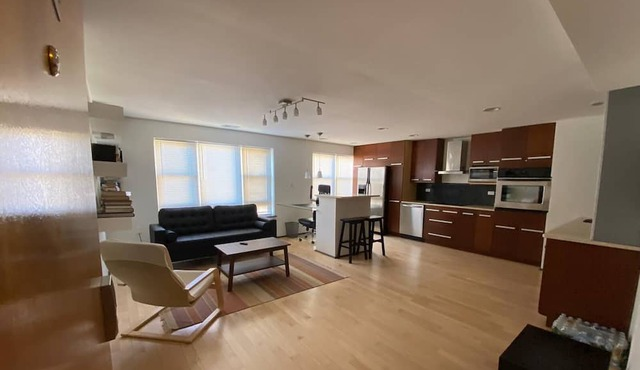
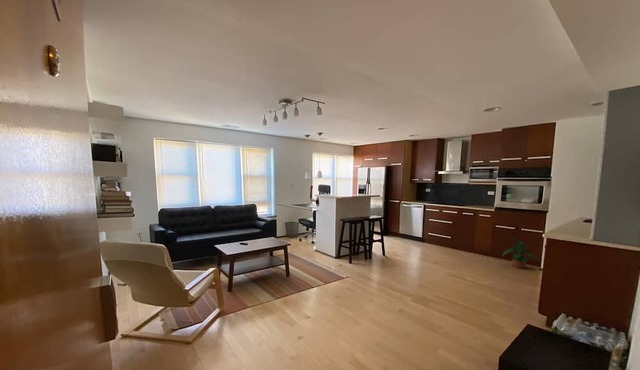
+ potted plant [501,235,537,270]
